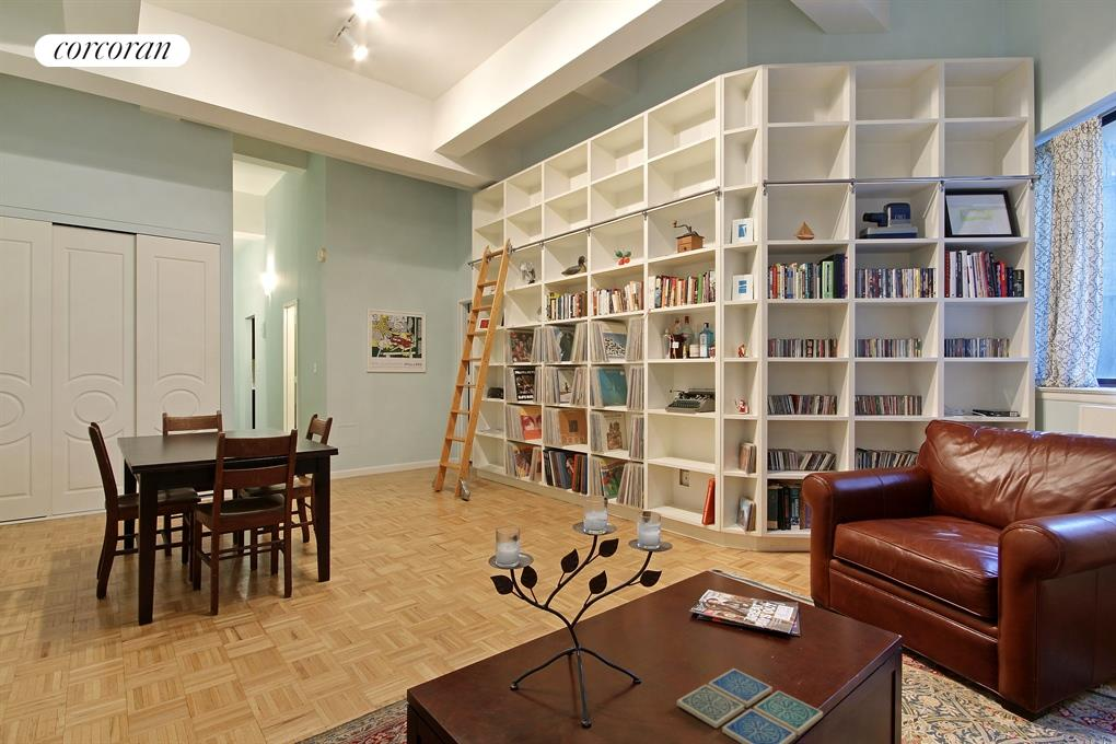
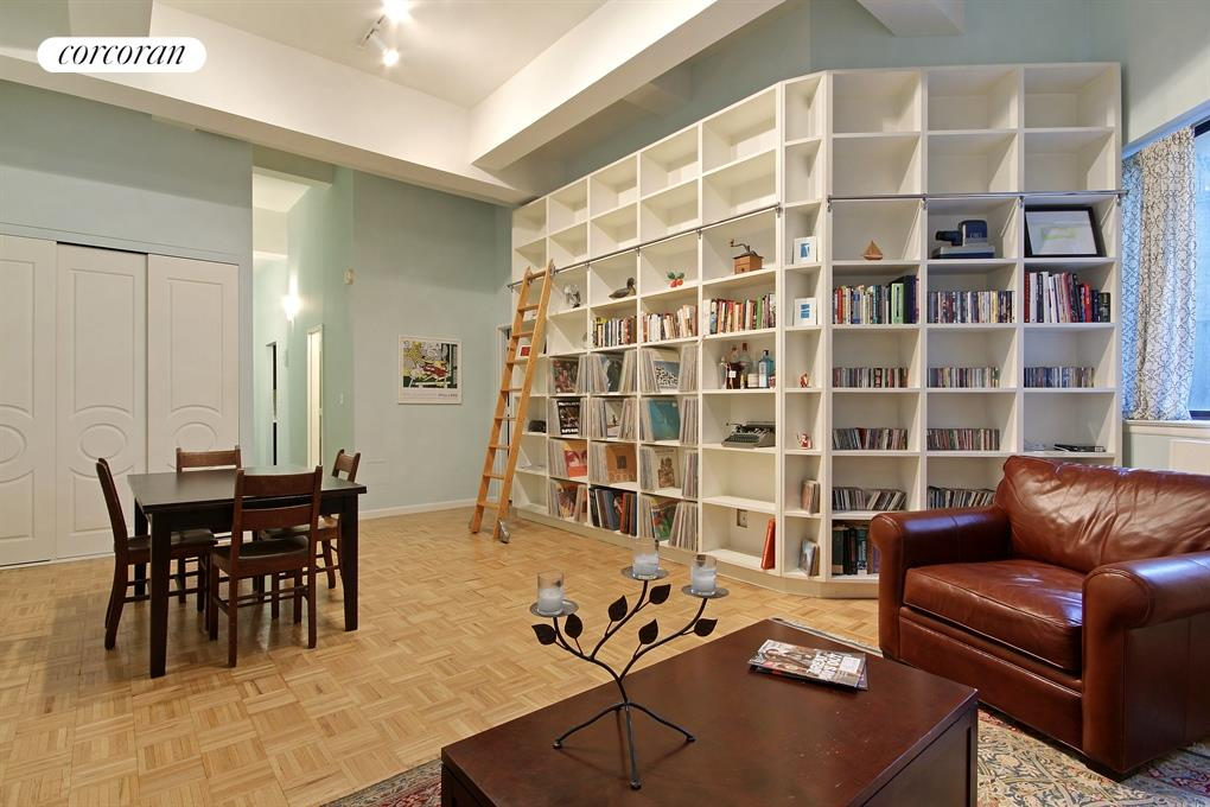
- drink coaster [676,667,824,744]
